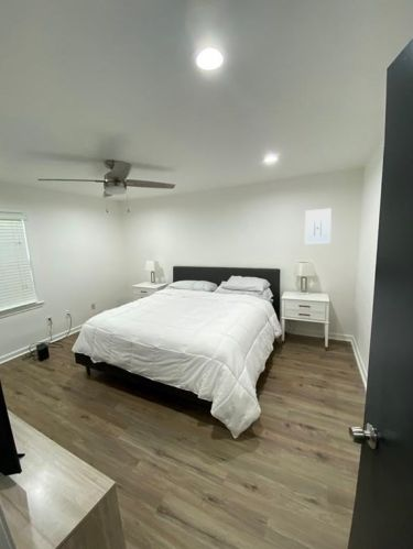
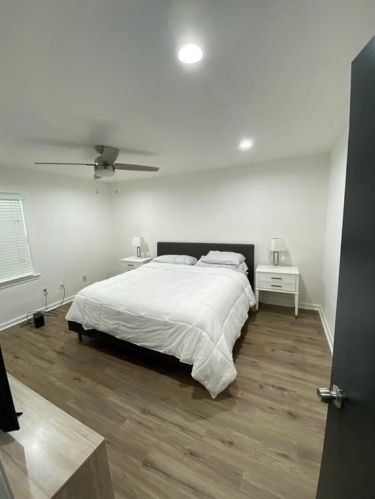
- wall art [304,207,333,245]
